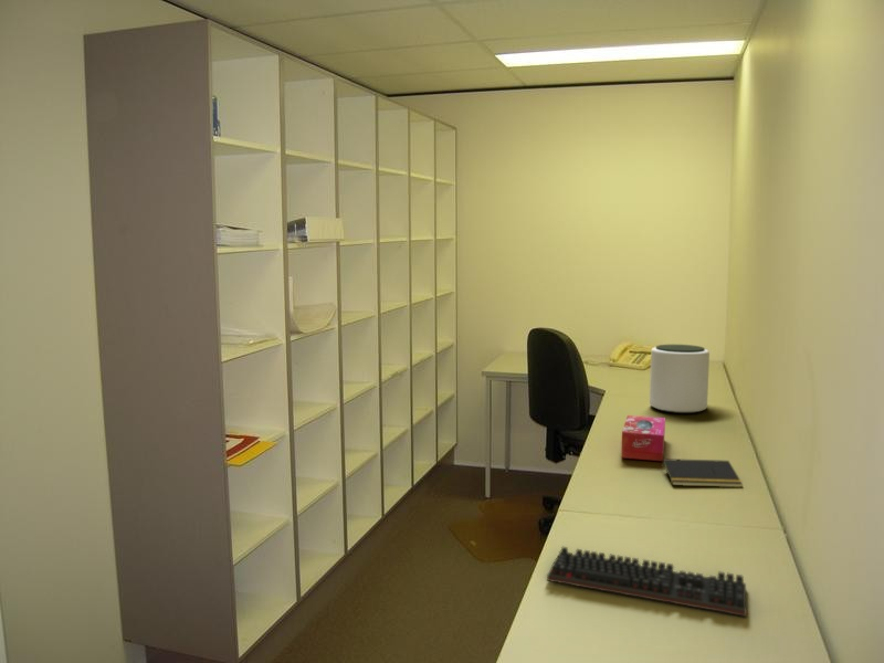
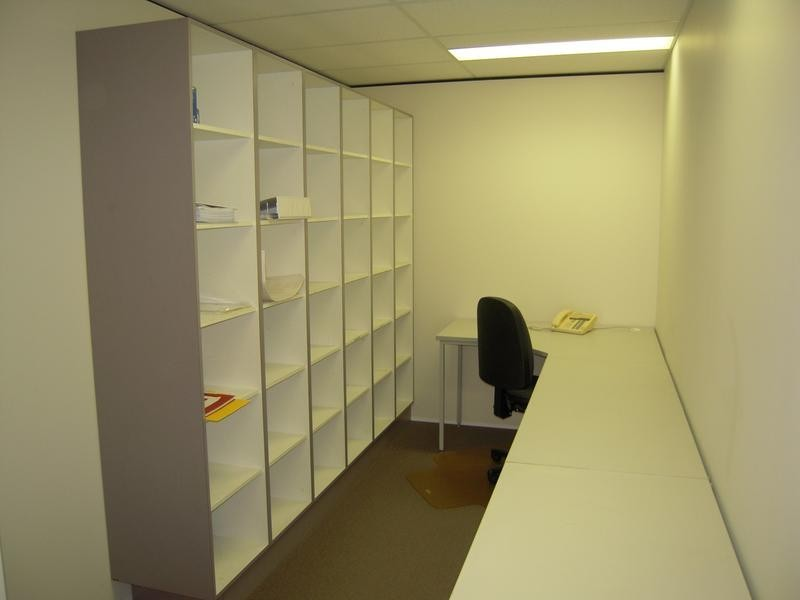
- keyboard [546,546,748,618]
- plant pot [649,344,711,414]
- notepad [660,457,744,488]
- tissue box [620,414,666,462]
